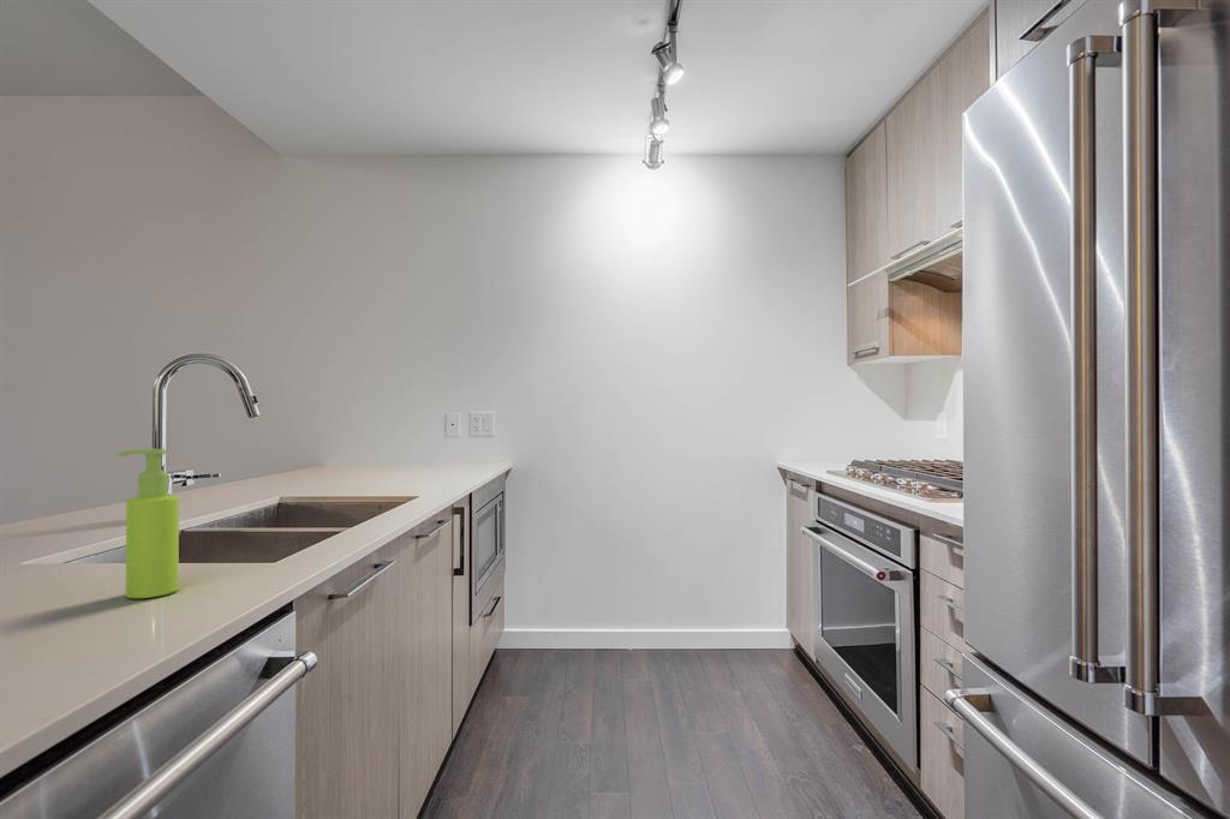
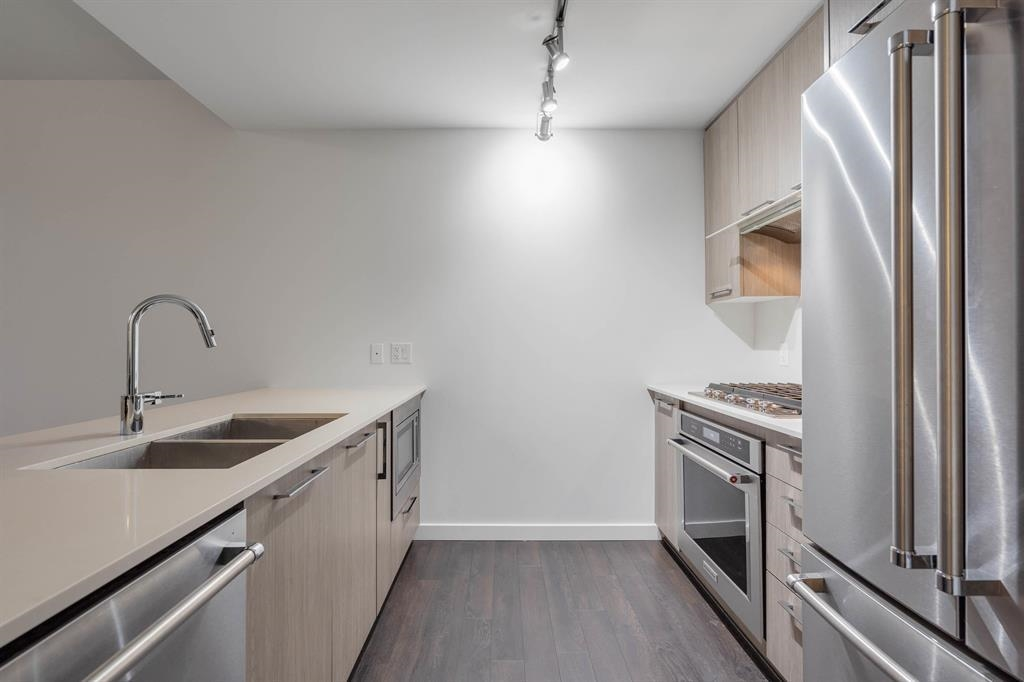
- soap dispenser [115,448,180,599]
